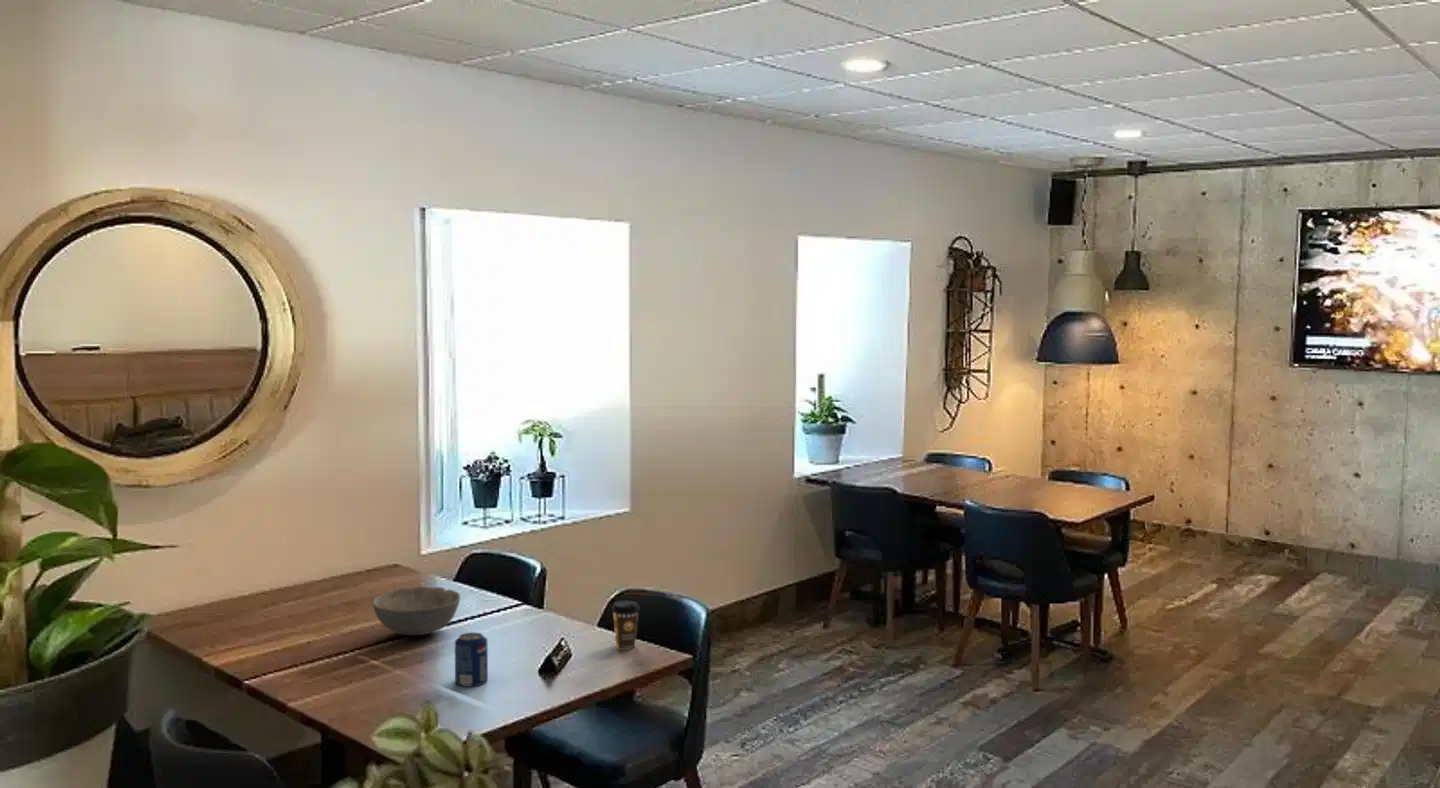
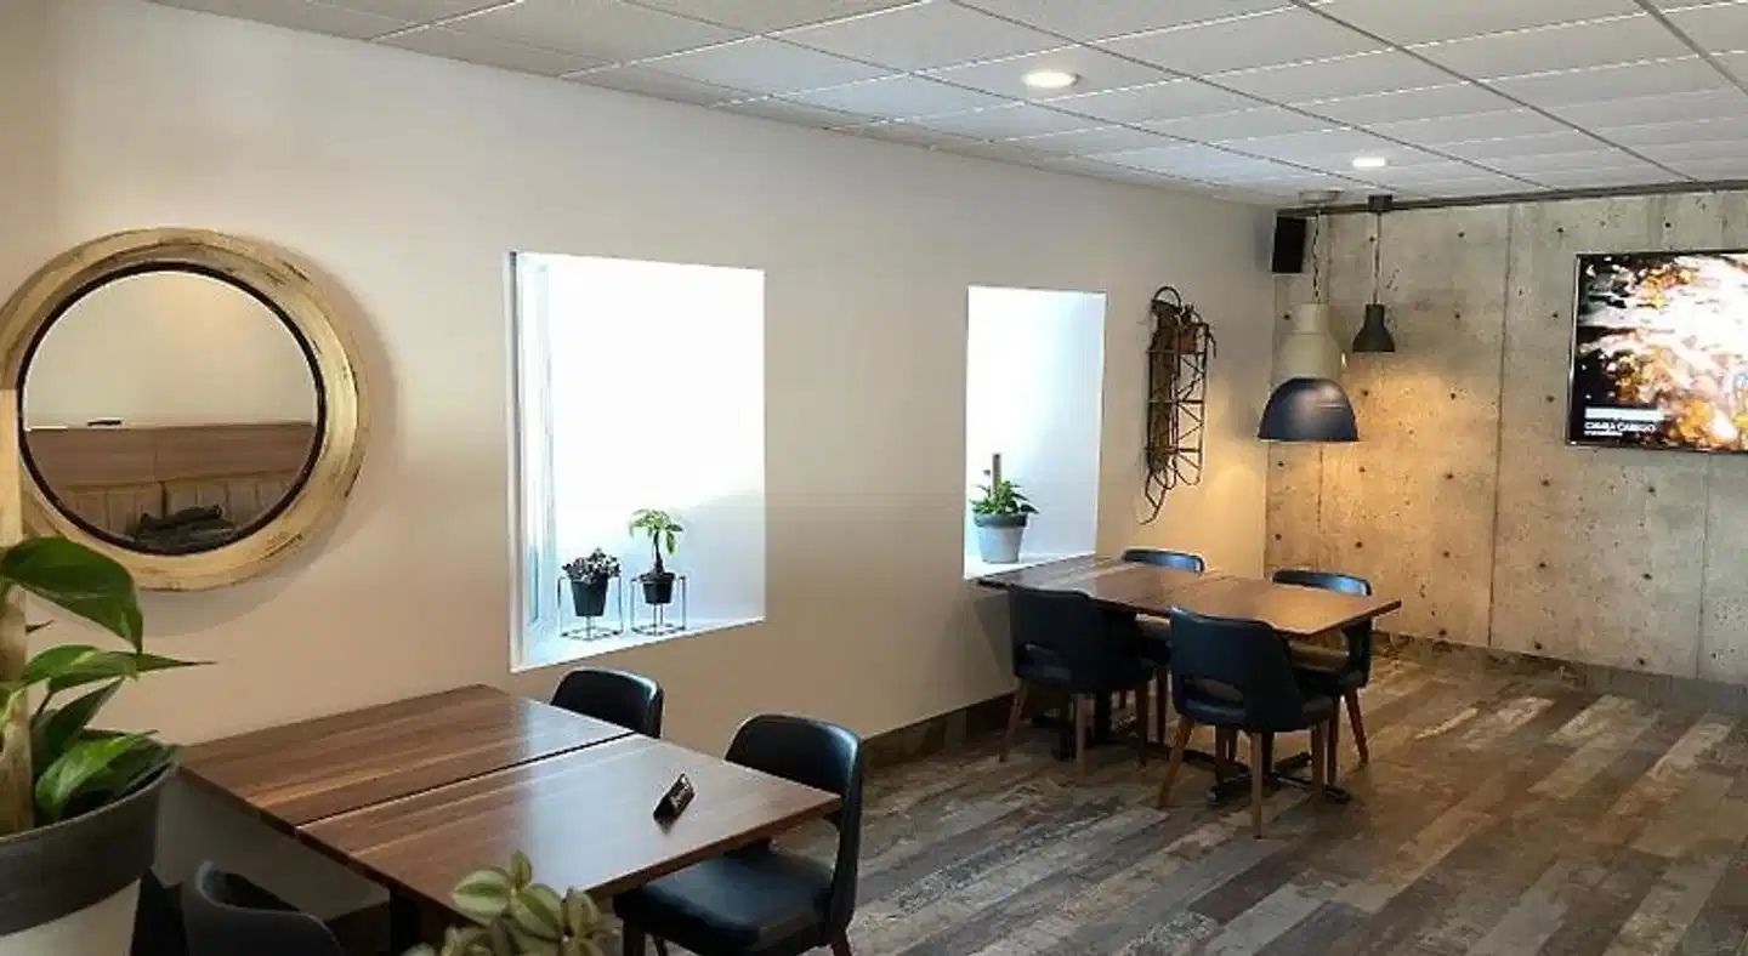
- coffee cup [610,600,641,651]
- beverage can [454,632,489,688]
- bowl [372,586,461,636]
